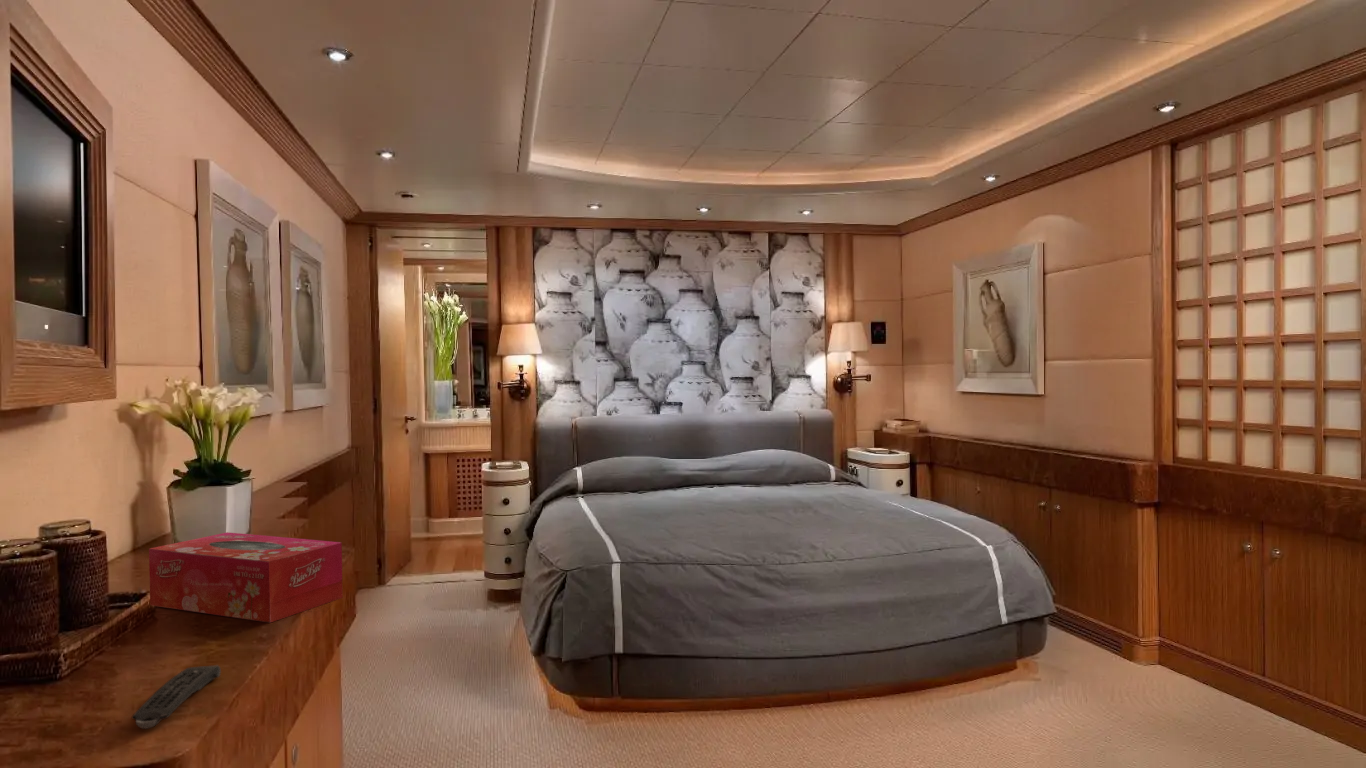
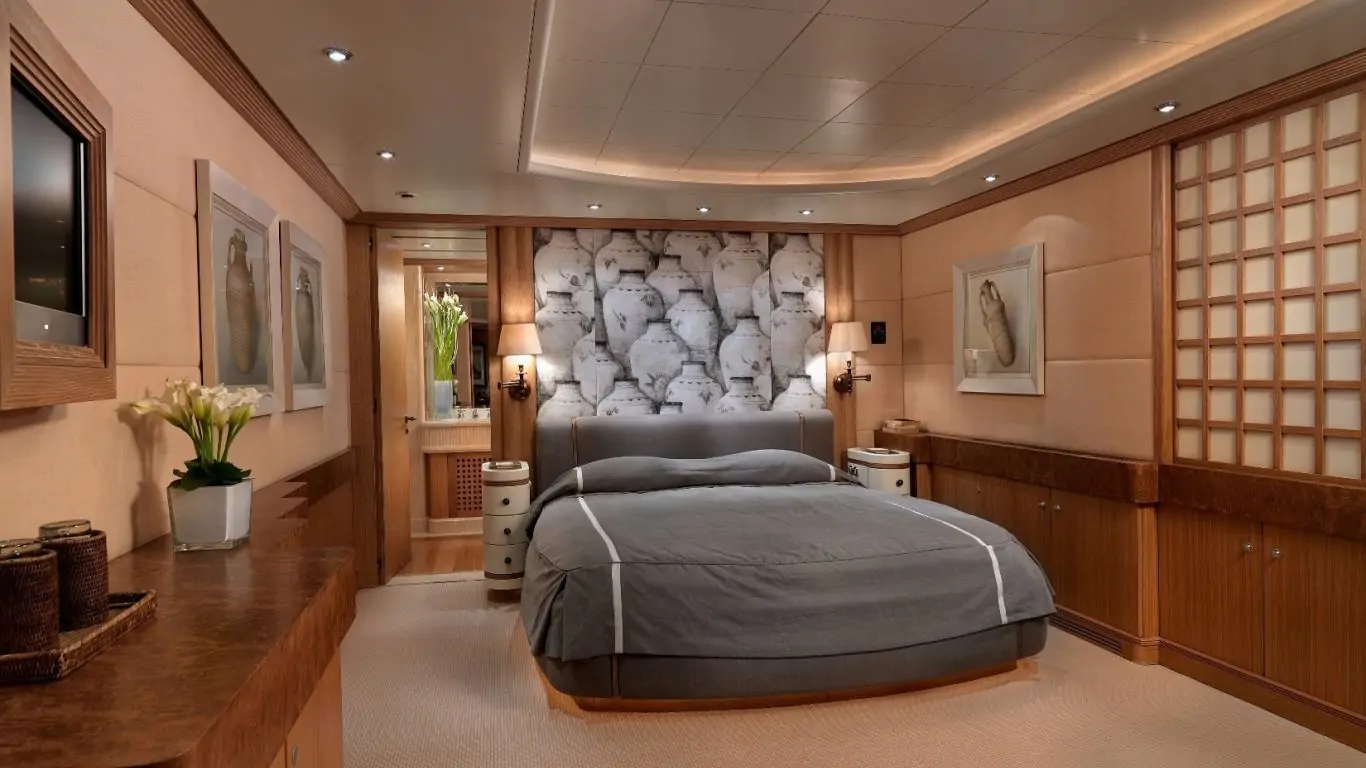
- tissue box [148,531,344,624]
- remote control [131,664,222,730]
